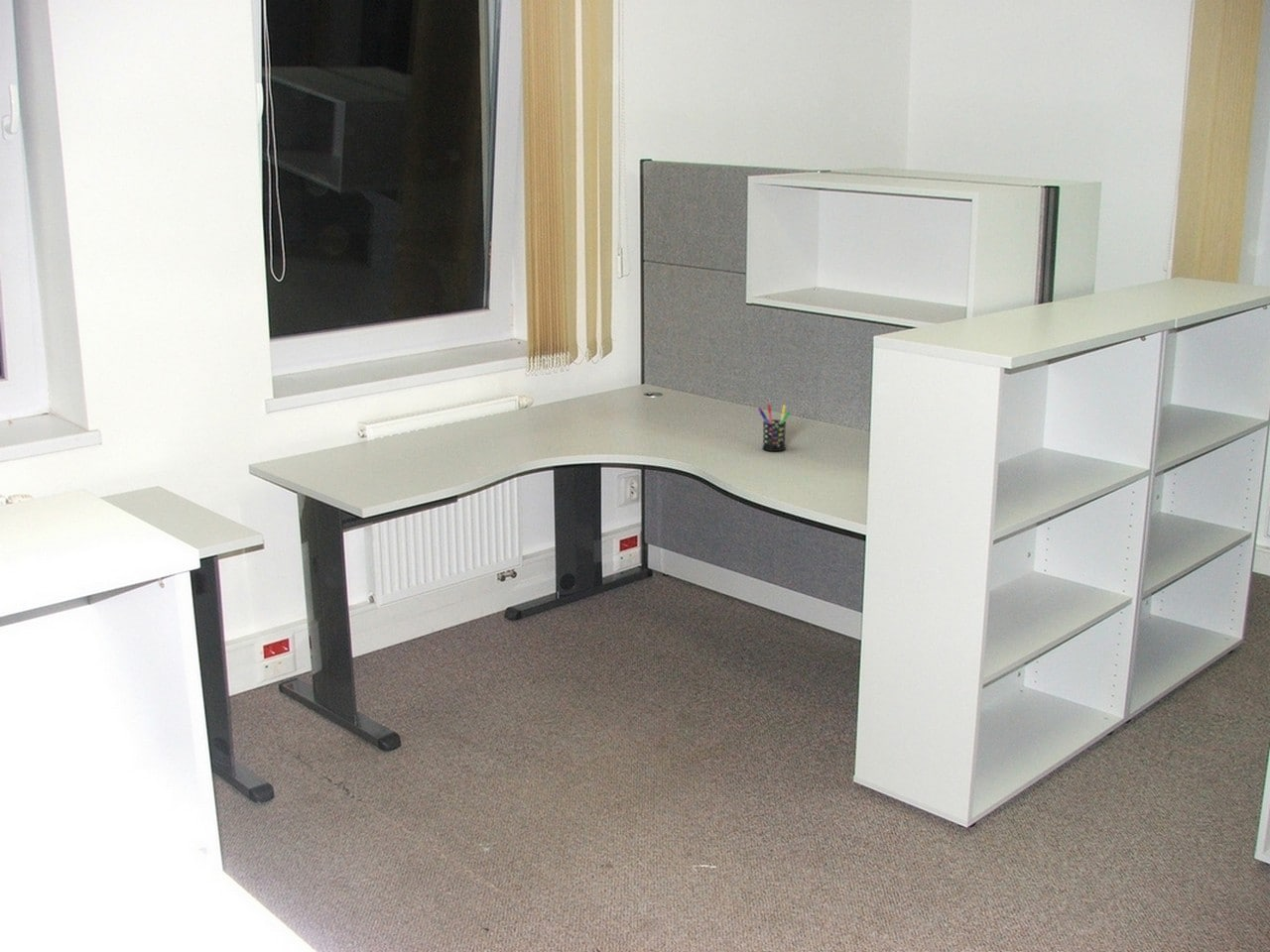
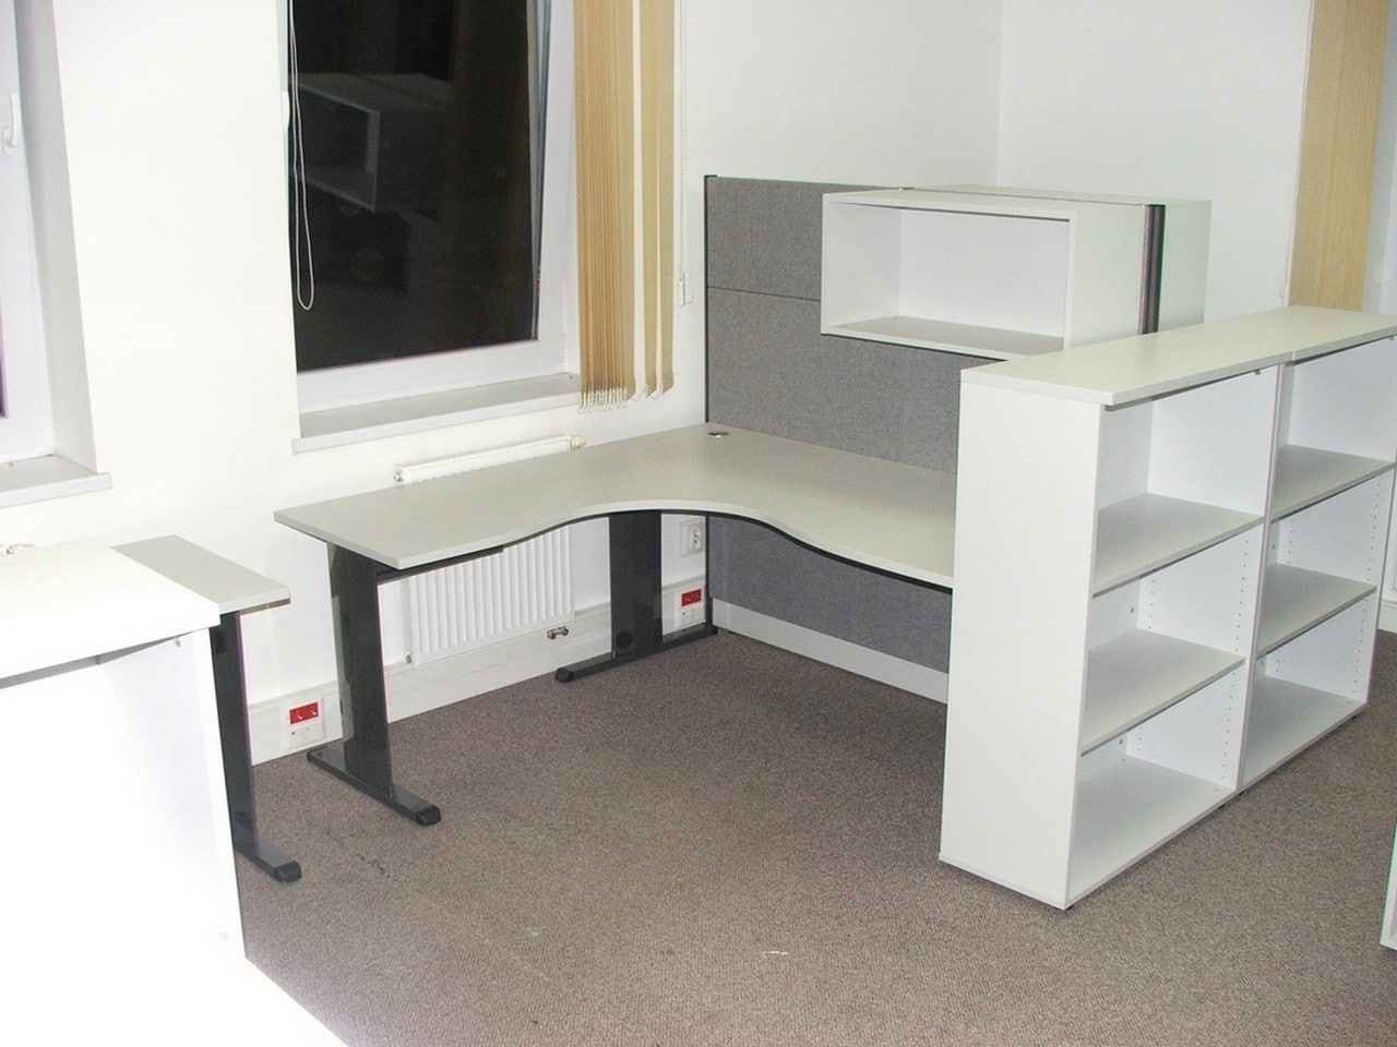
- pen holder [757,403,791,452]
